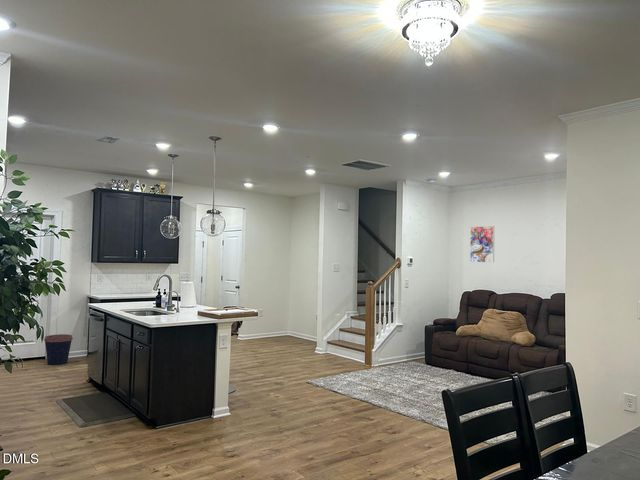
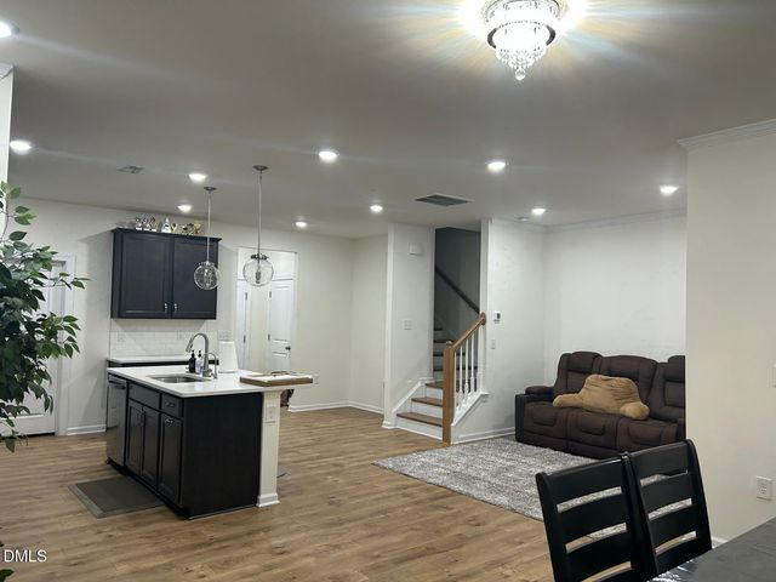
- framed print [469,225,495,264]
- coffee cup [43,333,74,366]
